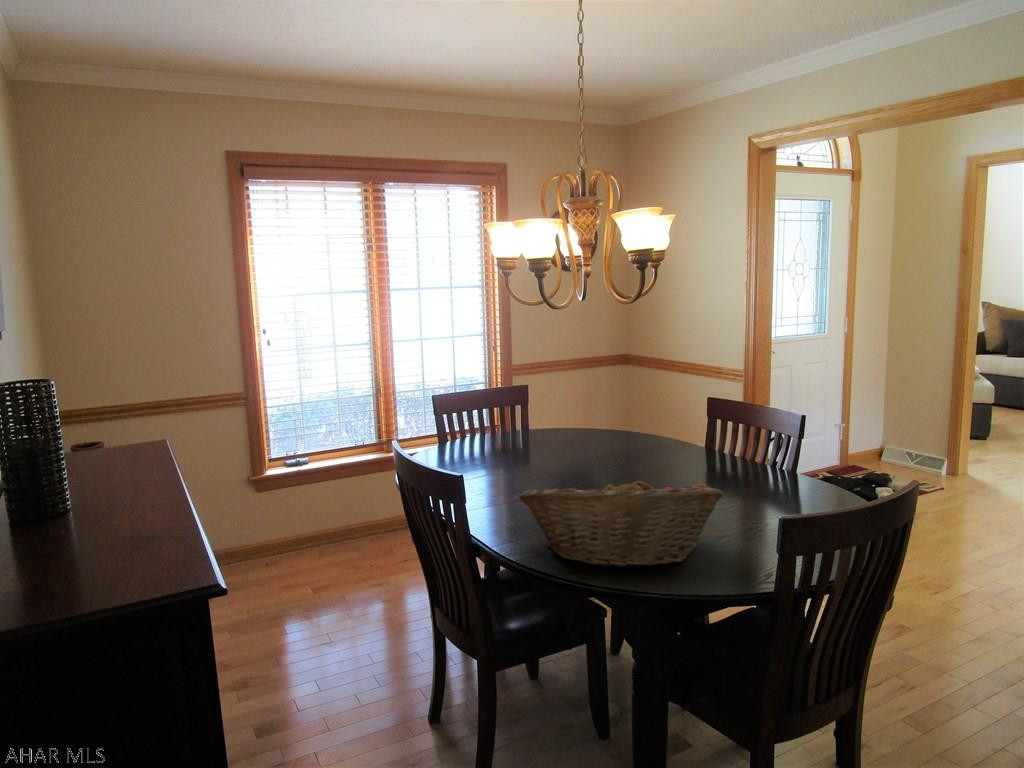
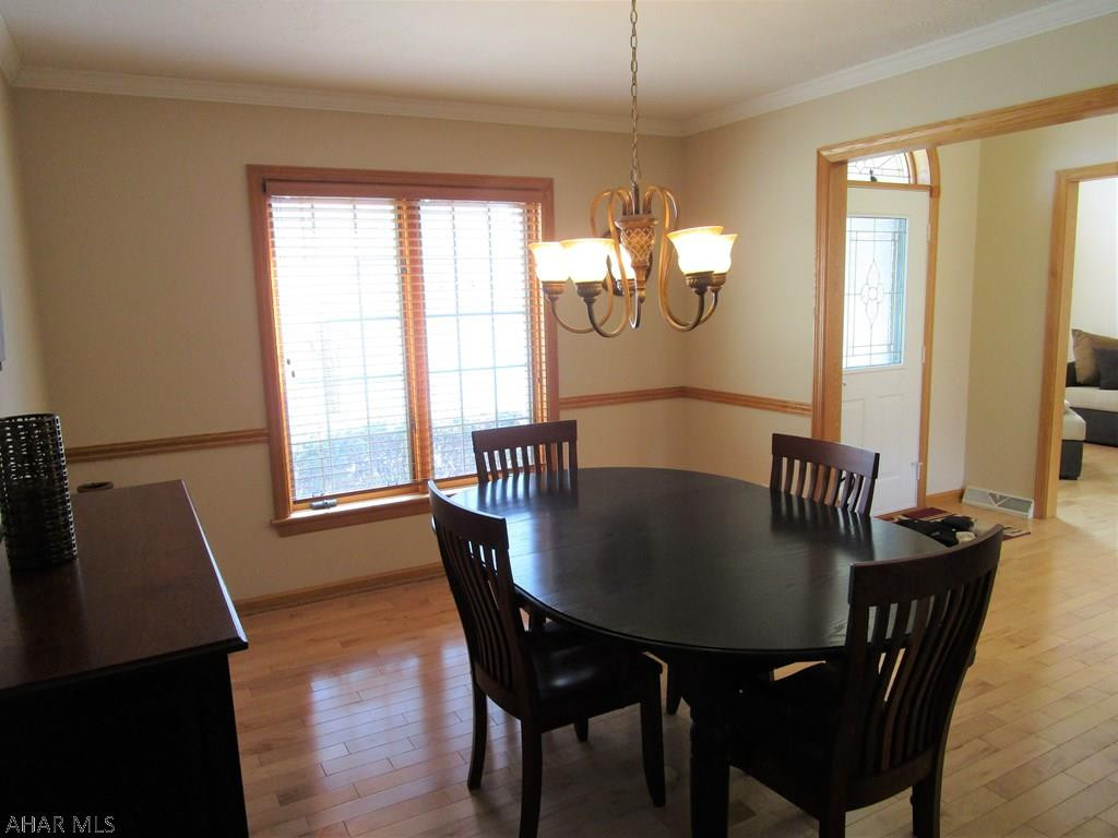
- fruit basket [518,473,724,569]
